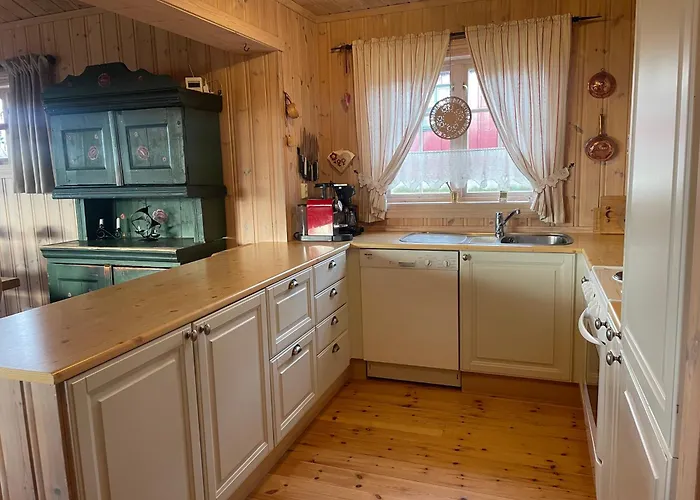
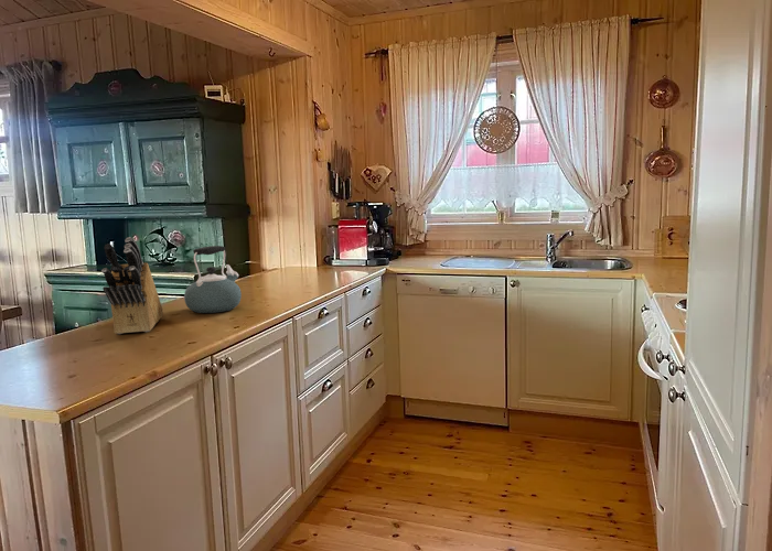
+ knife block [100,236,163,335]
+ kettle [183,245,243,314]
